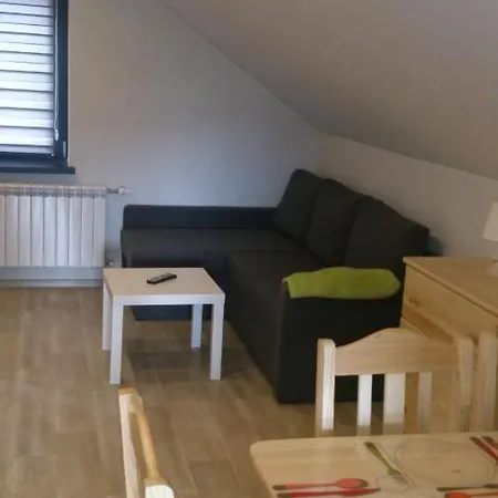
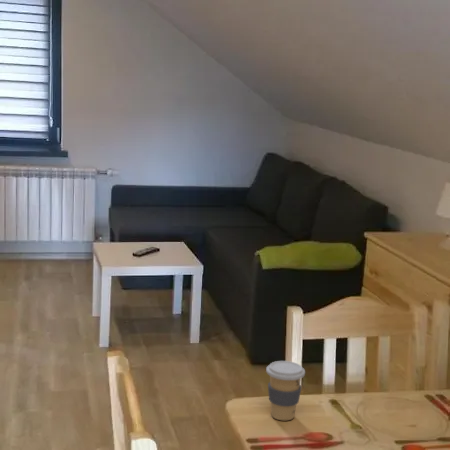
+ coffee cup [265,360,306,421]
